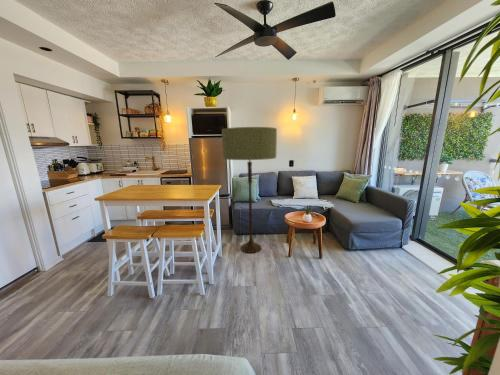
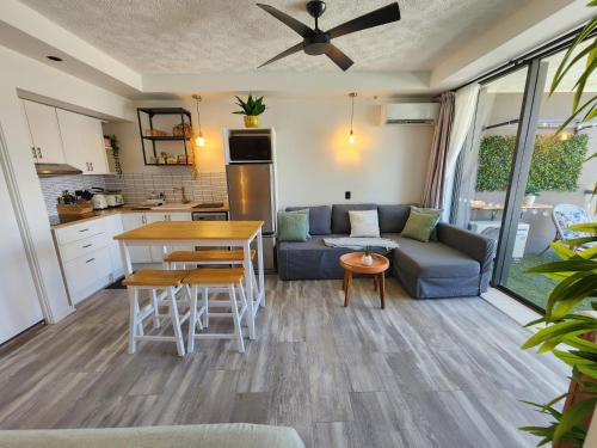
- floor lamp [221,126,278,254]
